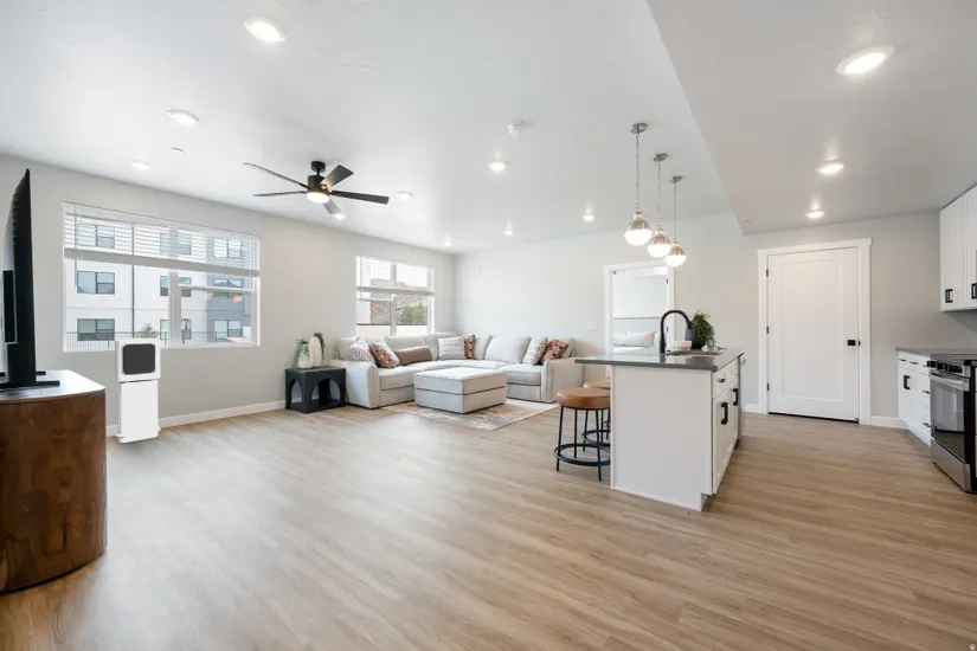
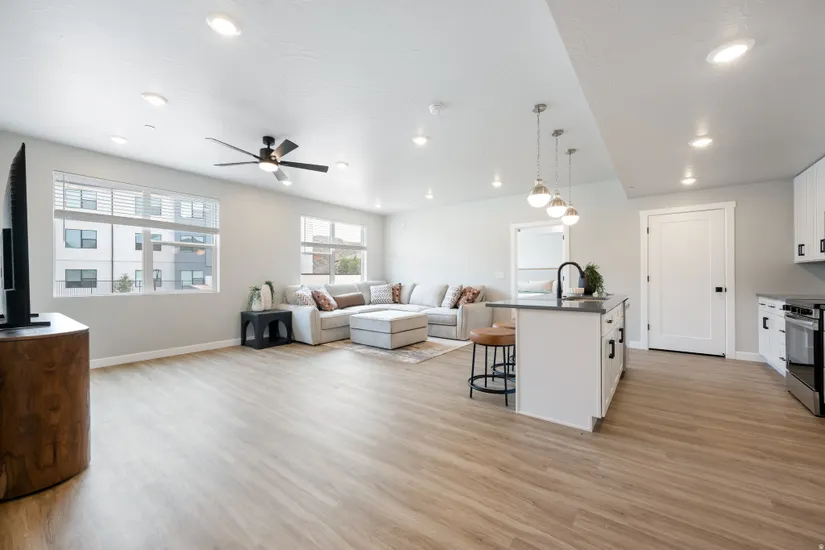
- air purifier [114,337,161,444]
